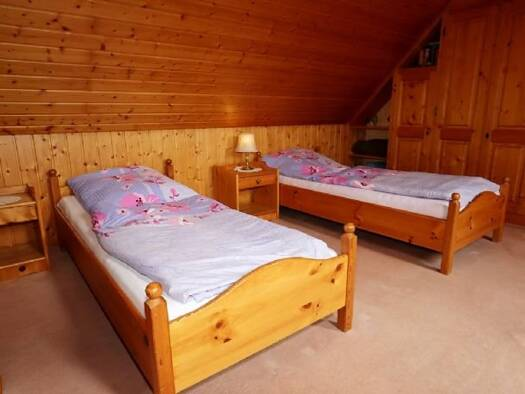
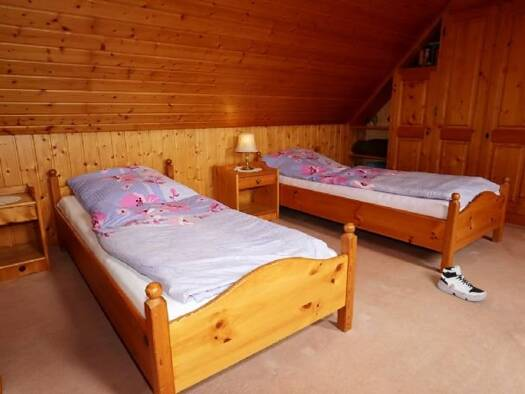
+ sneaker [437,265,488,302]
